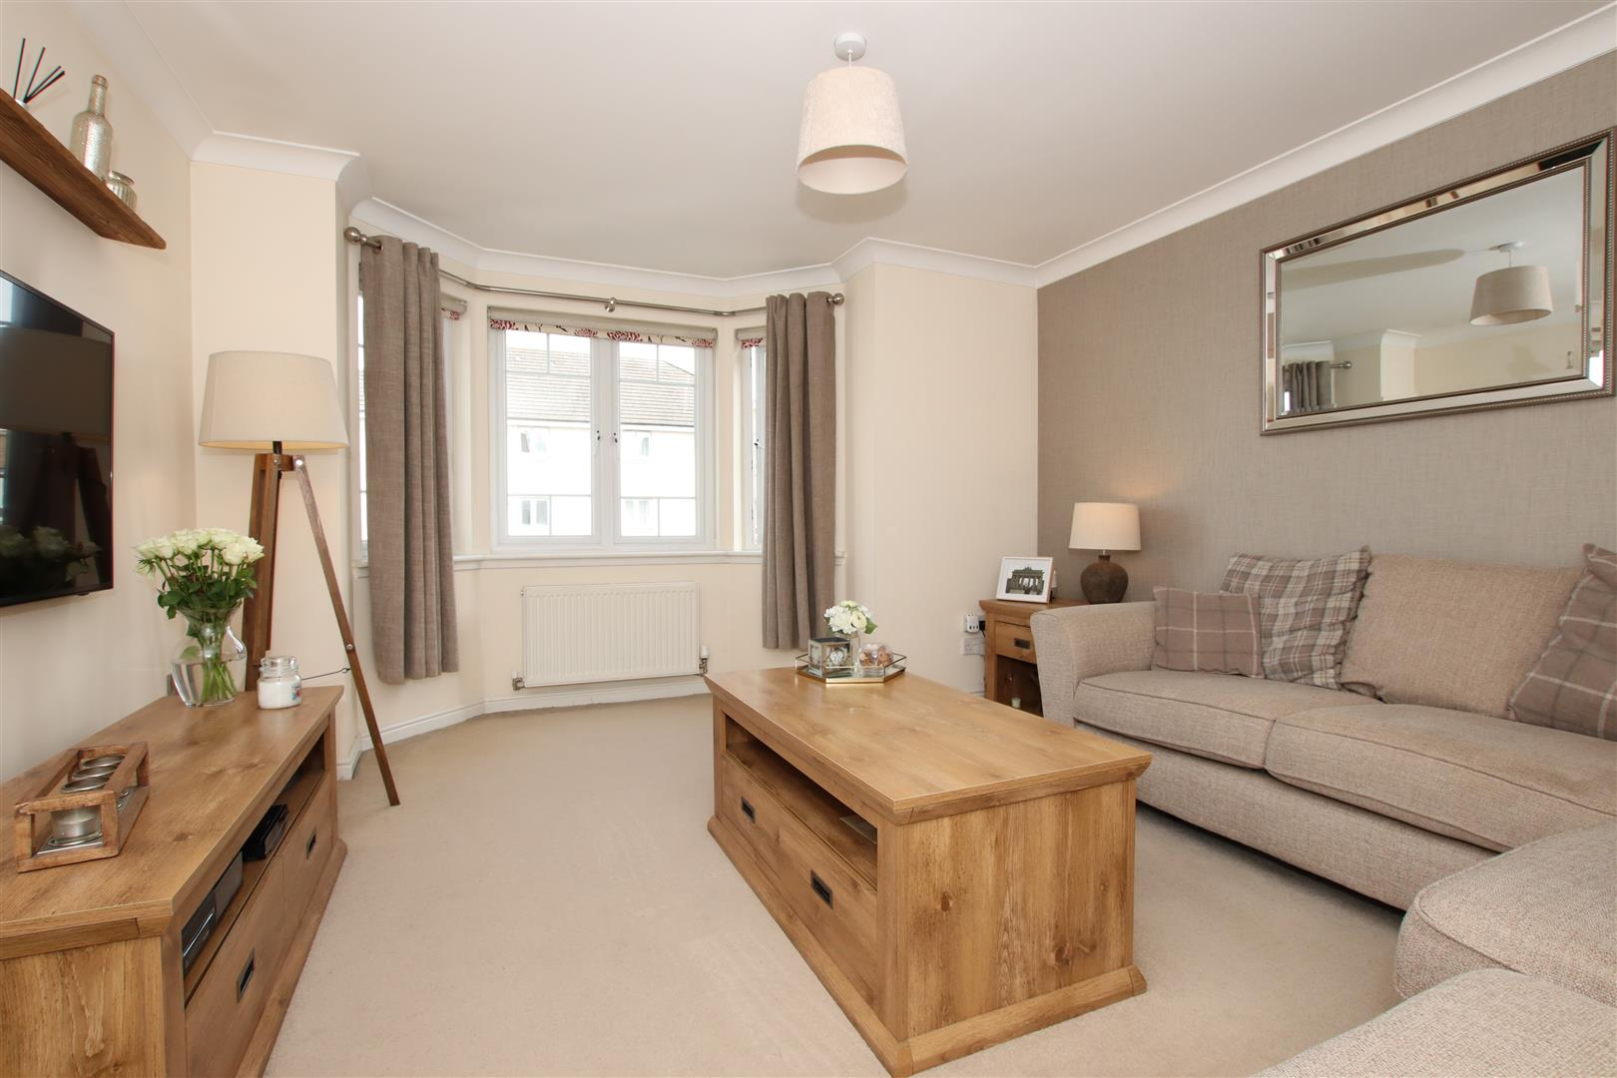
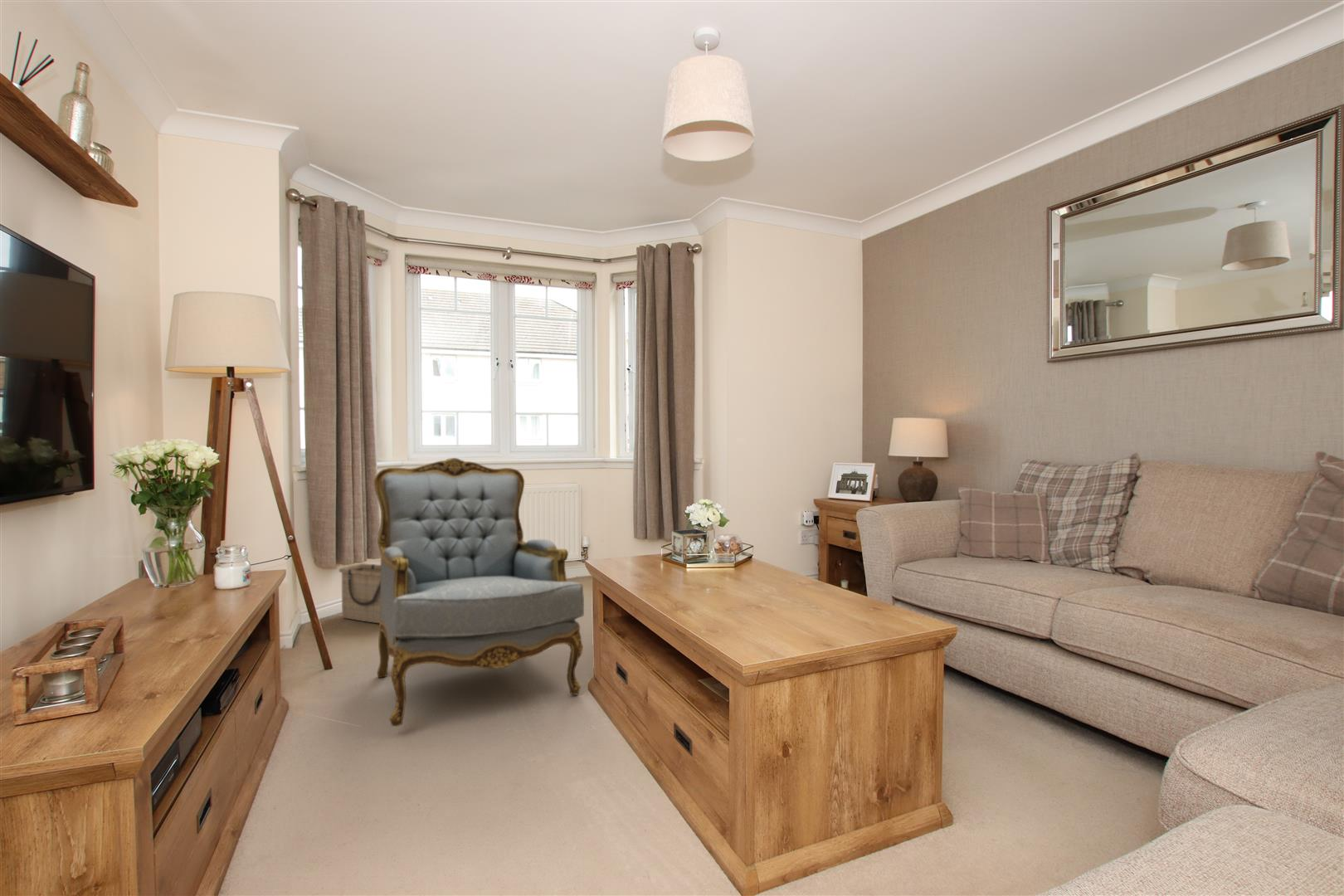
+ armchair [373,457,585,727]
+ basket [338,562,381,624]
